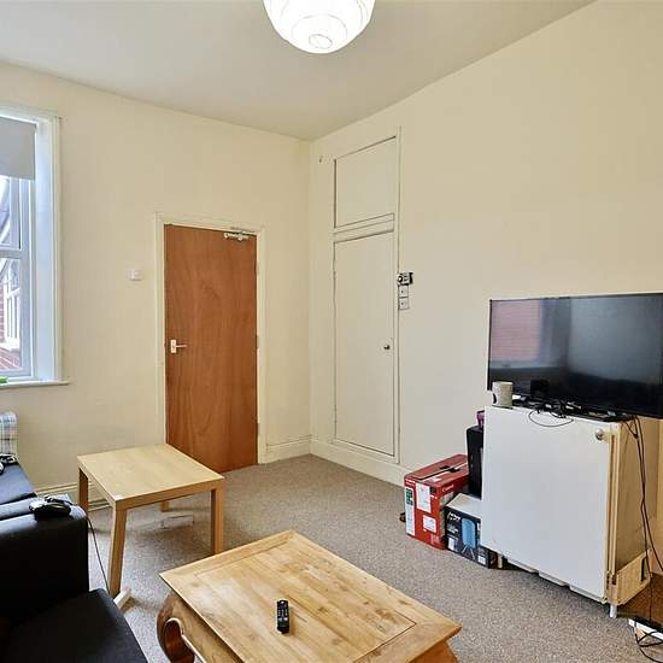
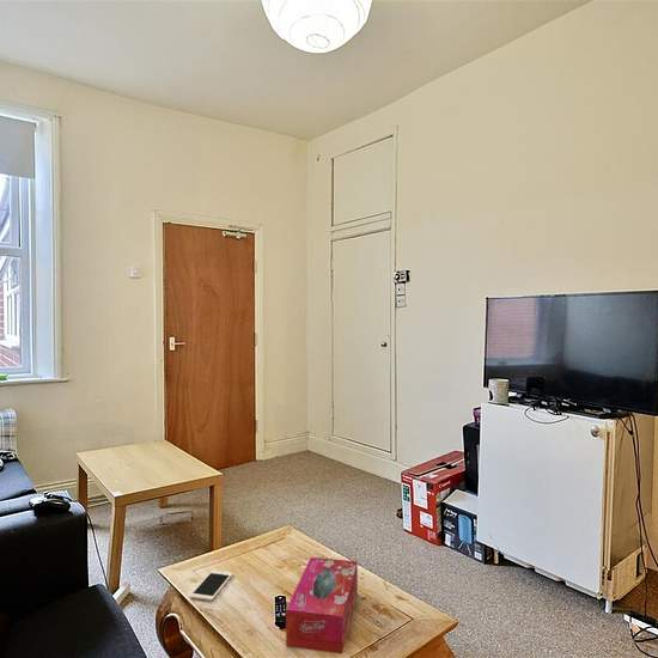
+ cell phone [189,569,234,602]
+ tissue box [285,556,359,654]
